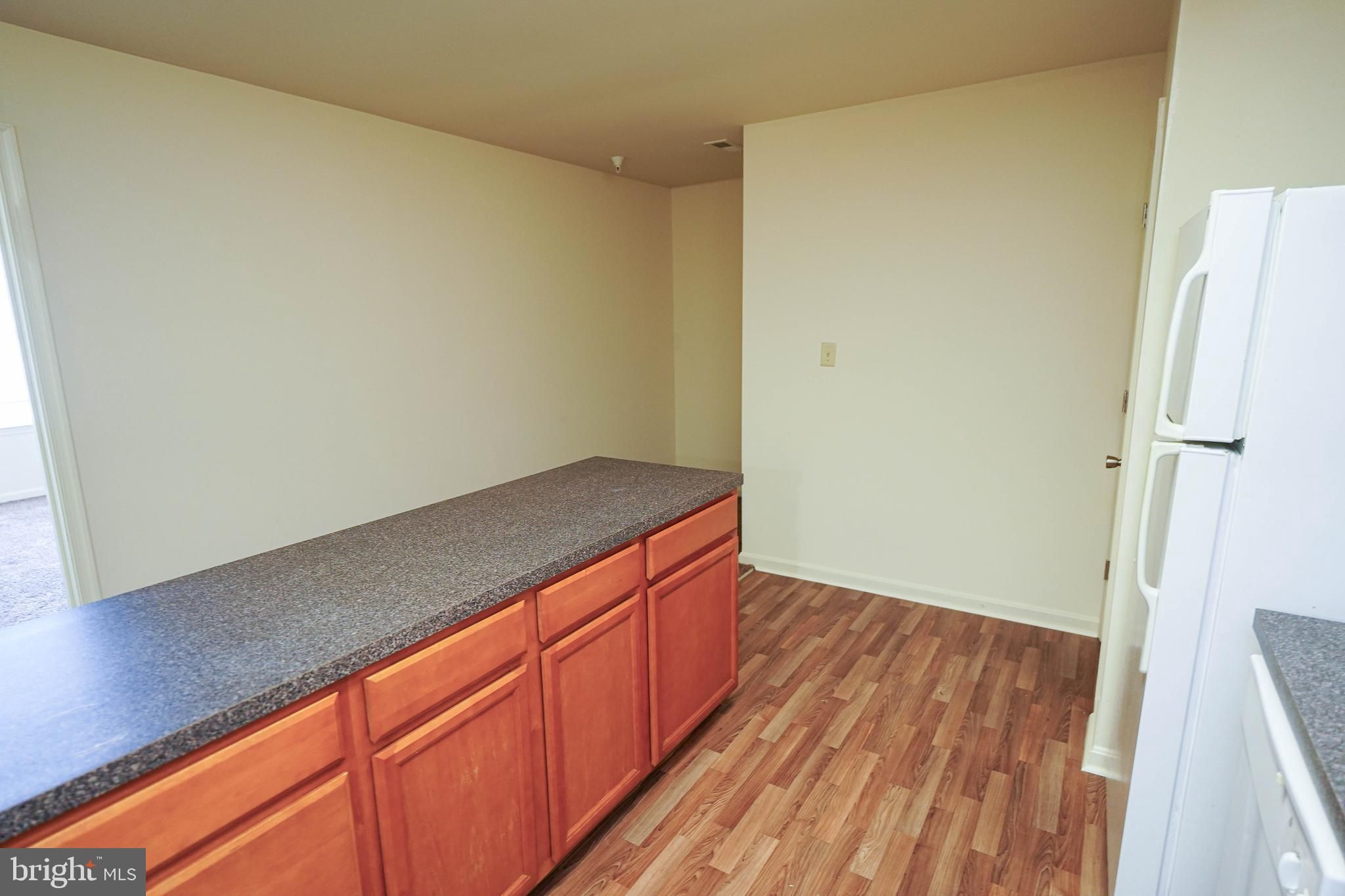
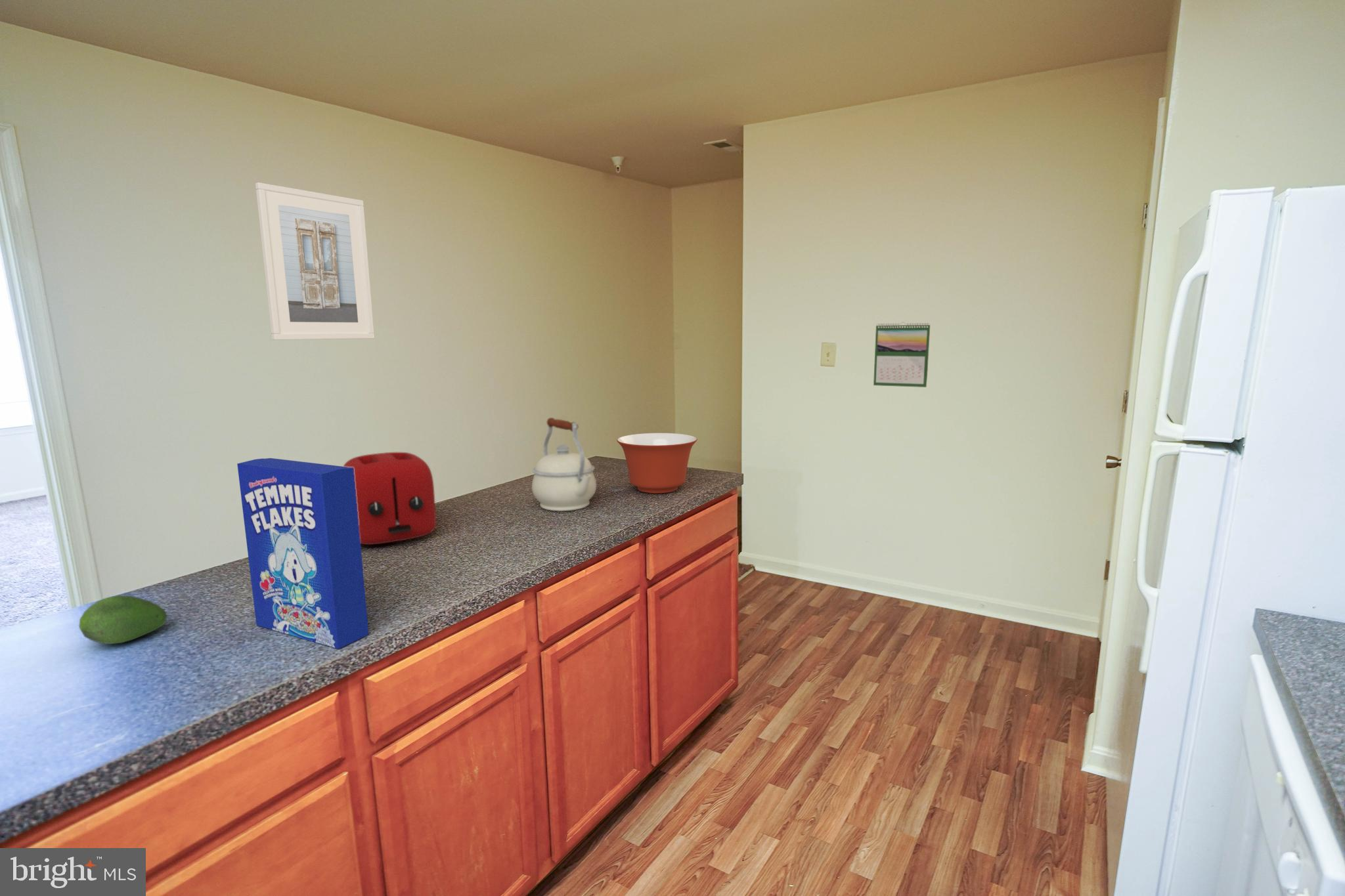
+ toaster [342,452,437,545]
+ fruit [78,595,168,645]
+ kettle [531,417,597,512]
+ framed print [255,182,375,341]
+ cereal box [236,458,369,649]
+ mixing bowl [616,433,698,494]
+ calendar [873,322,931,388]
